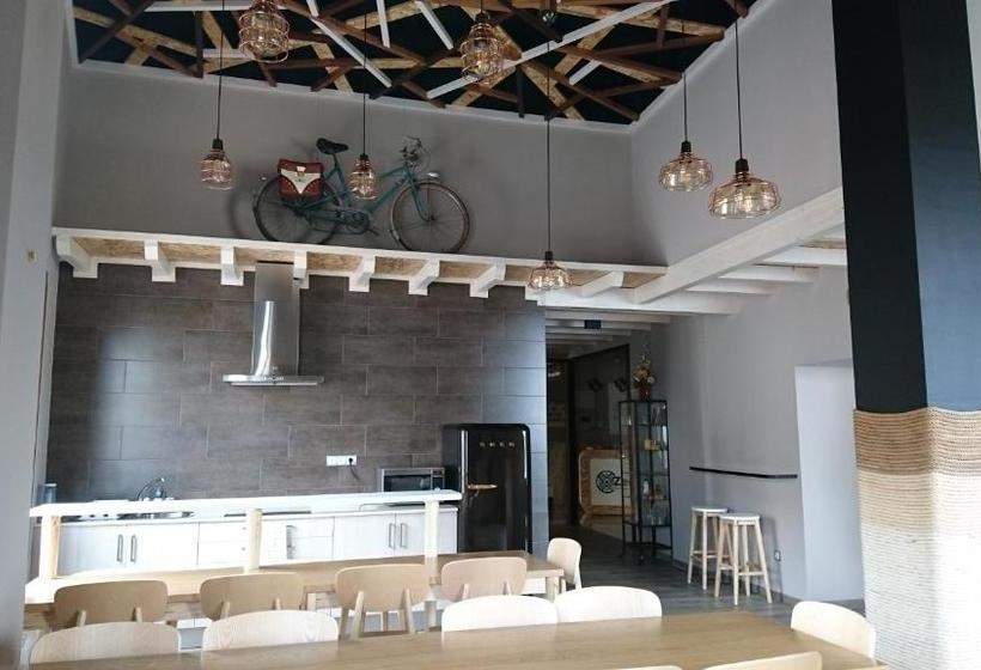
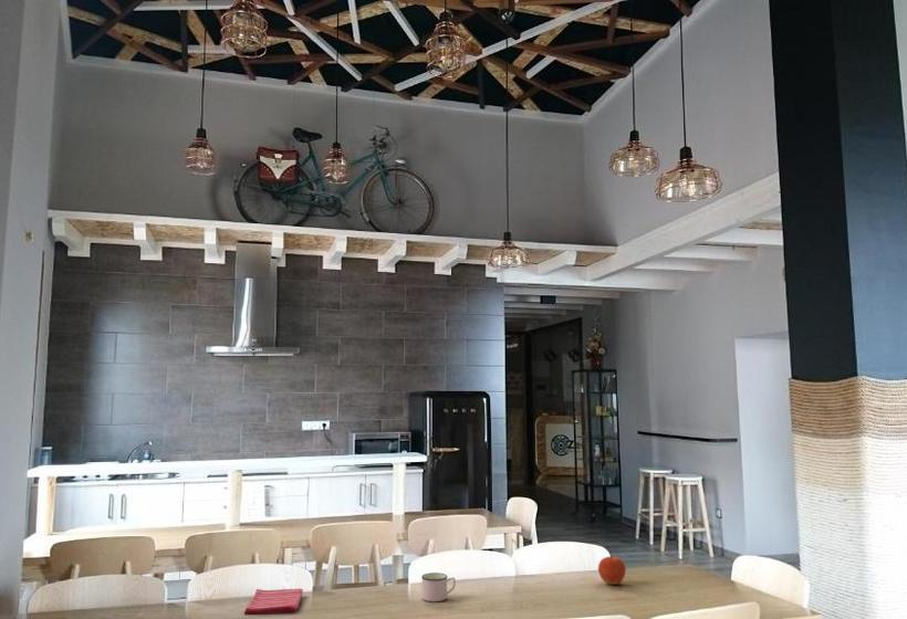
+ dish towel [243,588,304,617]
+ fruit [597,555,627,586]
+ mug [420,571,457,602]
